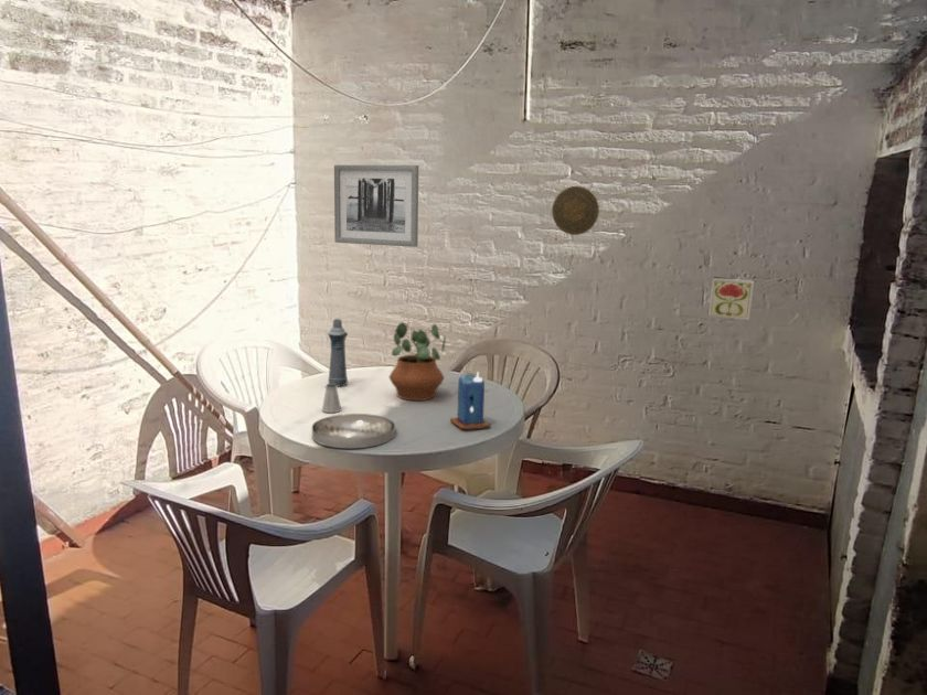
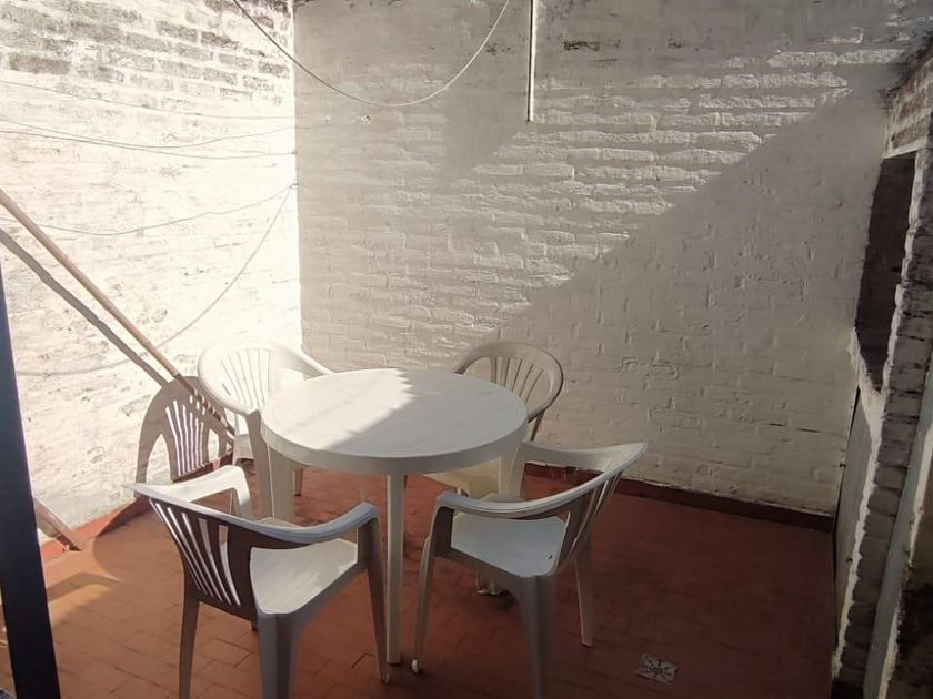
- bottle [327,318,349,387]
- saltshaker [321,383,342,414]
- candle [449,371,492,430]
- wall art [333,164,419,248]
- decorative plate [551,185,600,236]
- decorative tile [706,276,756,321]
- plate [311,413,396,449]
- potted plant [388,321,447,402]
